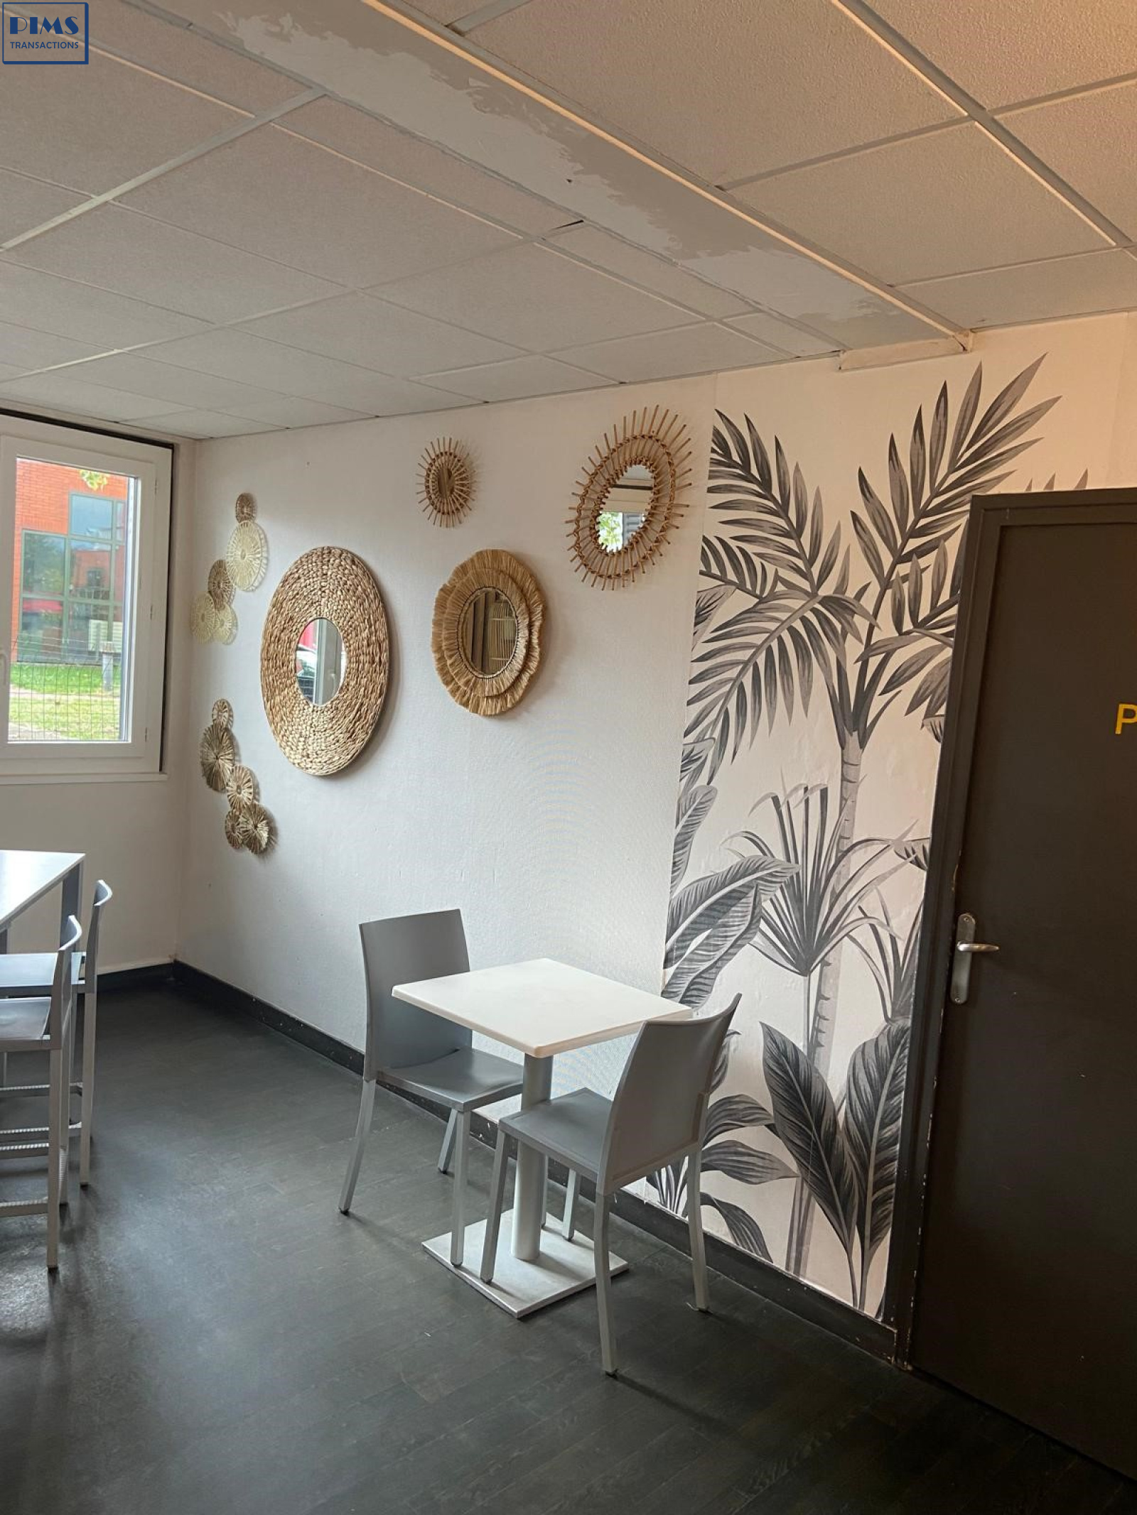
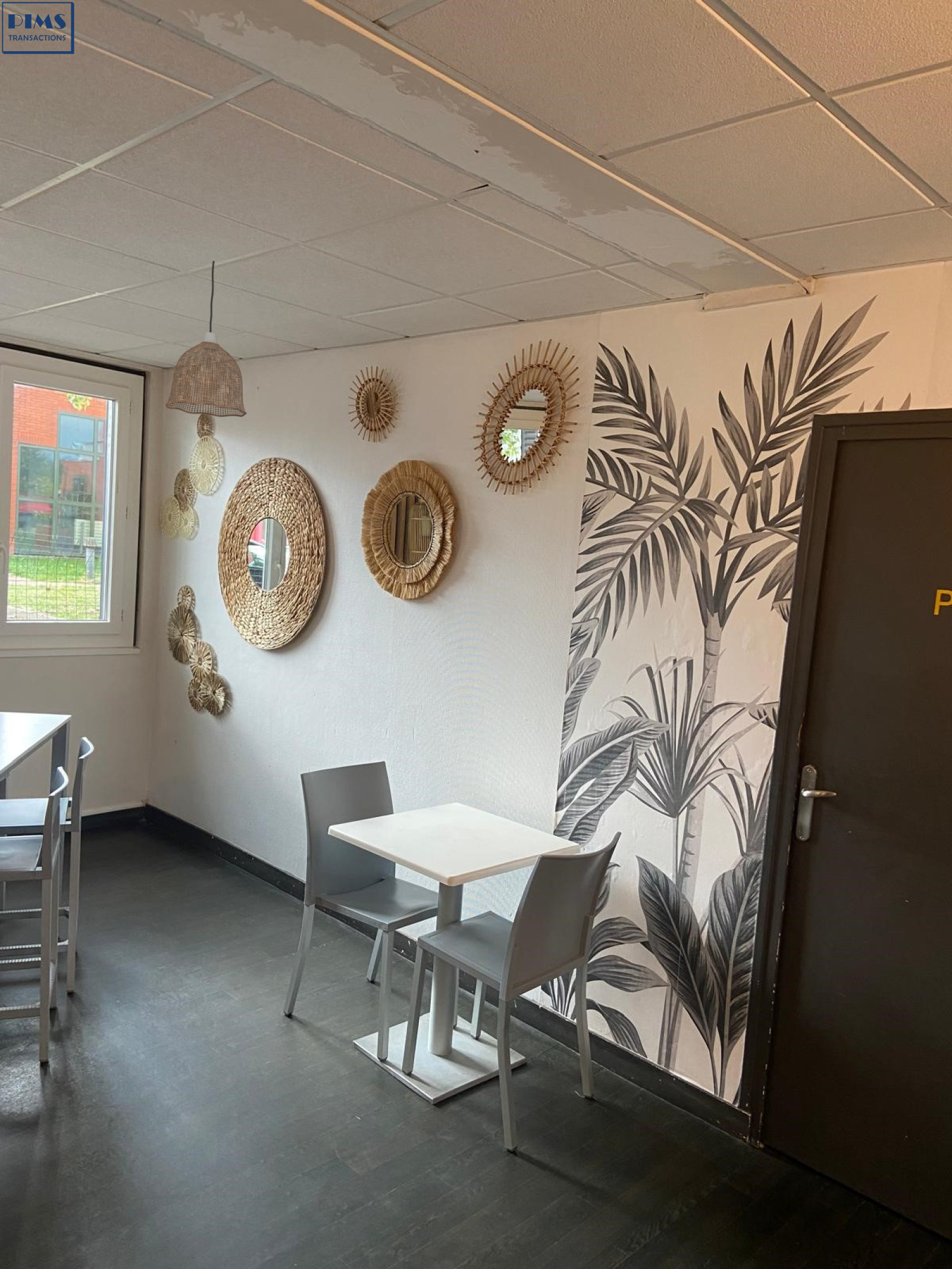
+ pendant lamp [165,260,248,418]
